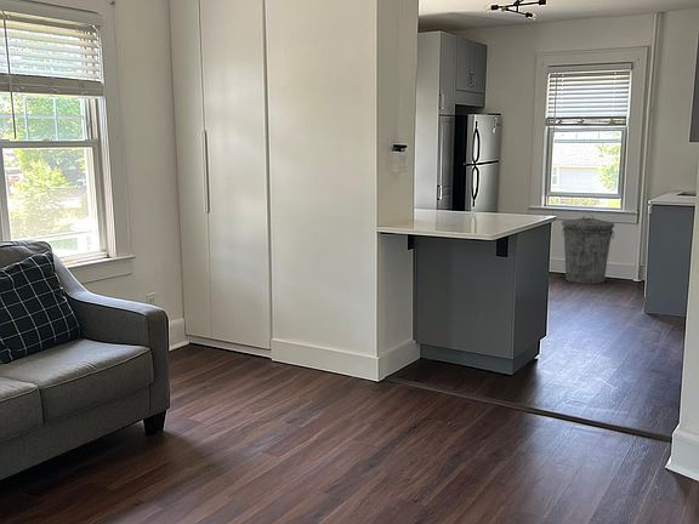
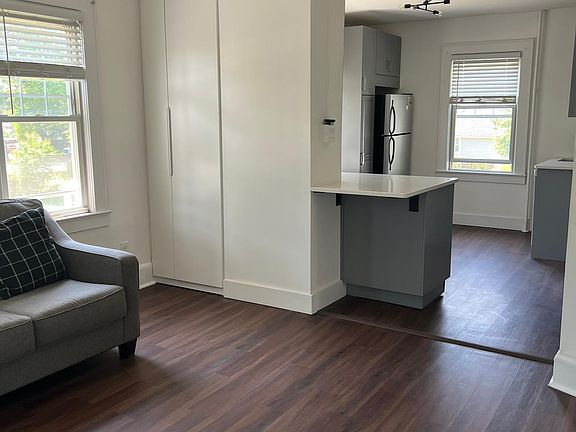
- trash can [561,213,615,285]
